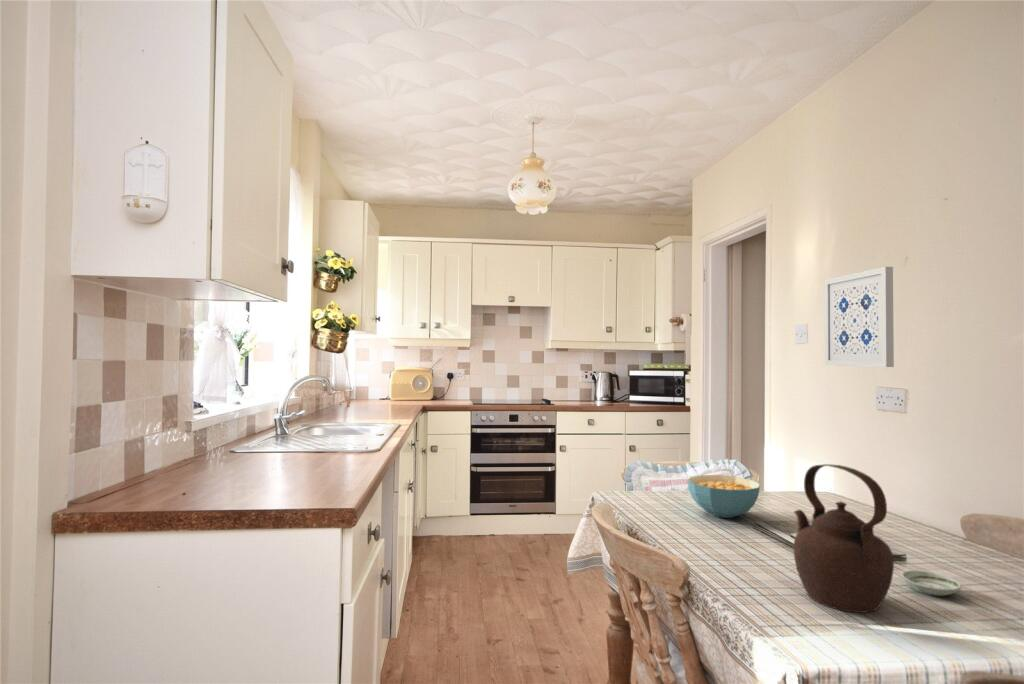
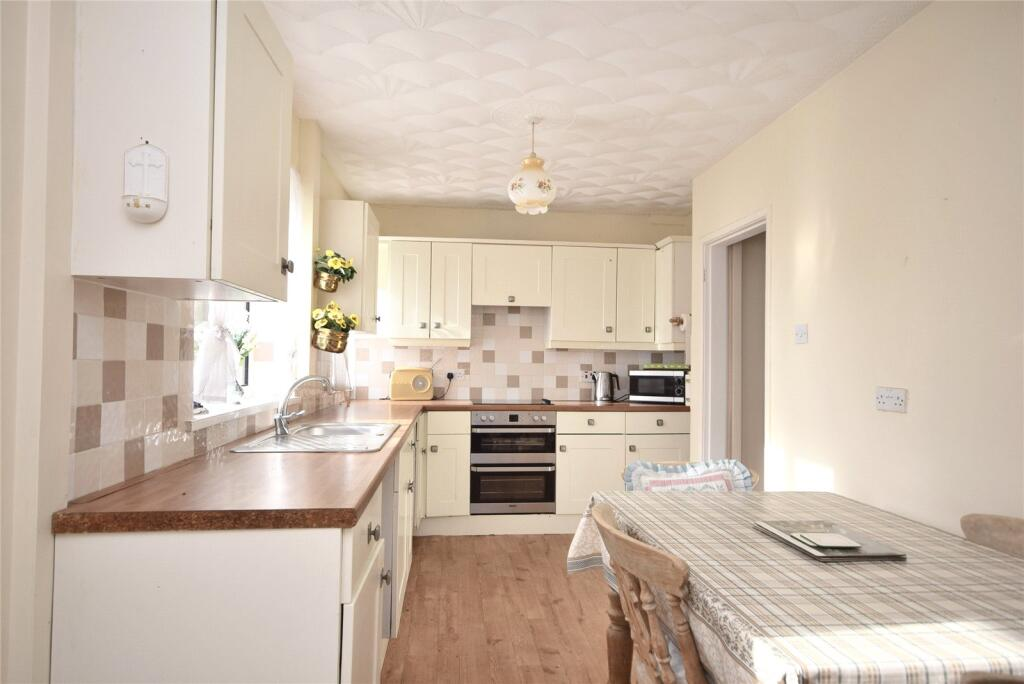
- wall art [824,266,895,368]
- teapot [793,463,895,614]
- cereal bowl [687,474,761,519]
- saucer [900,569,963,597]
